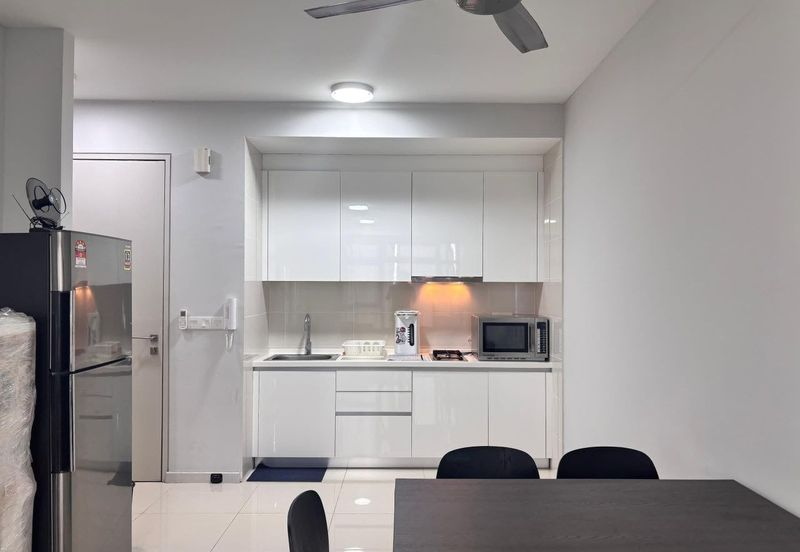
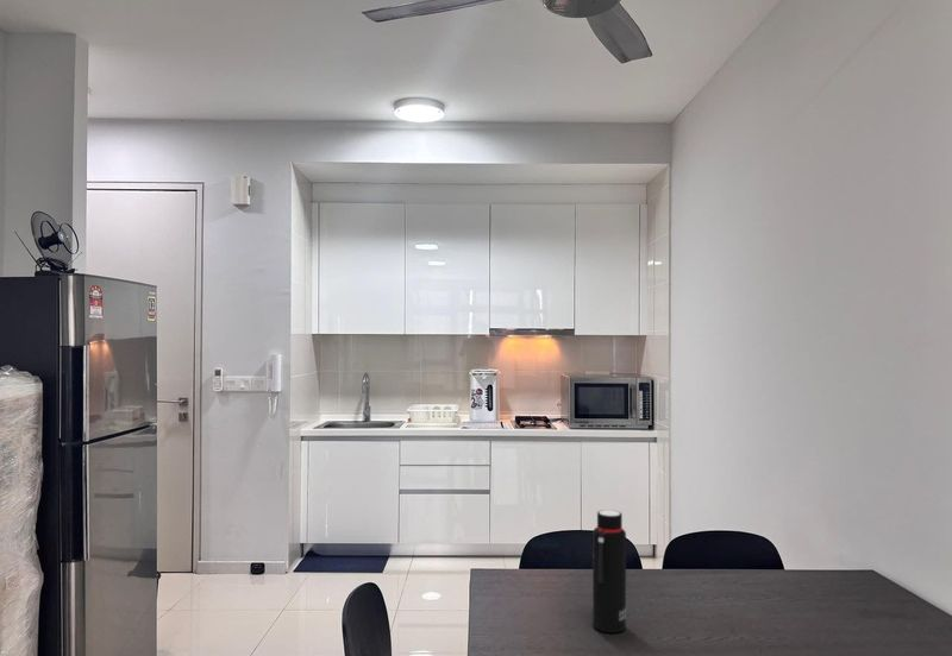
+ water bottle [591,509,627,635]
